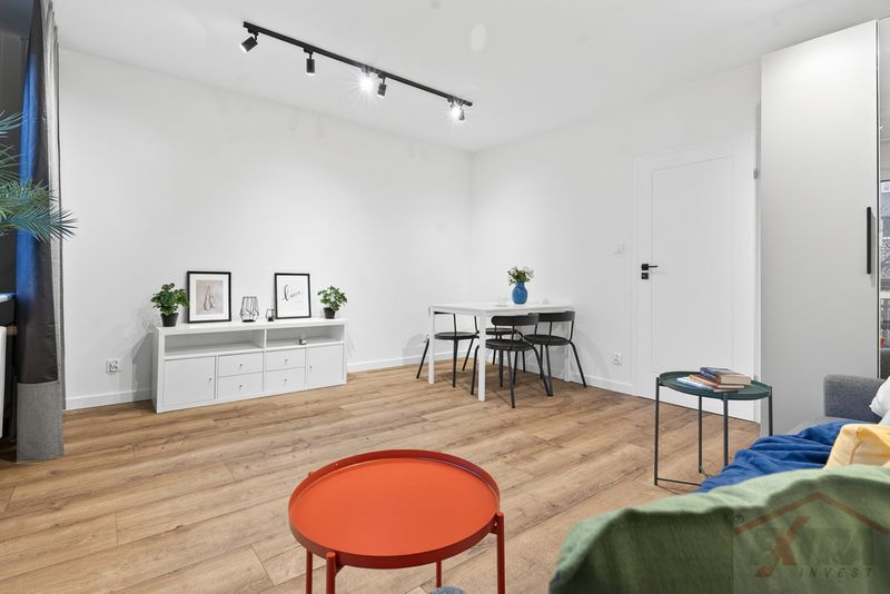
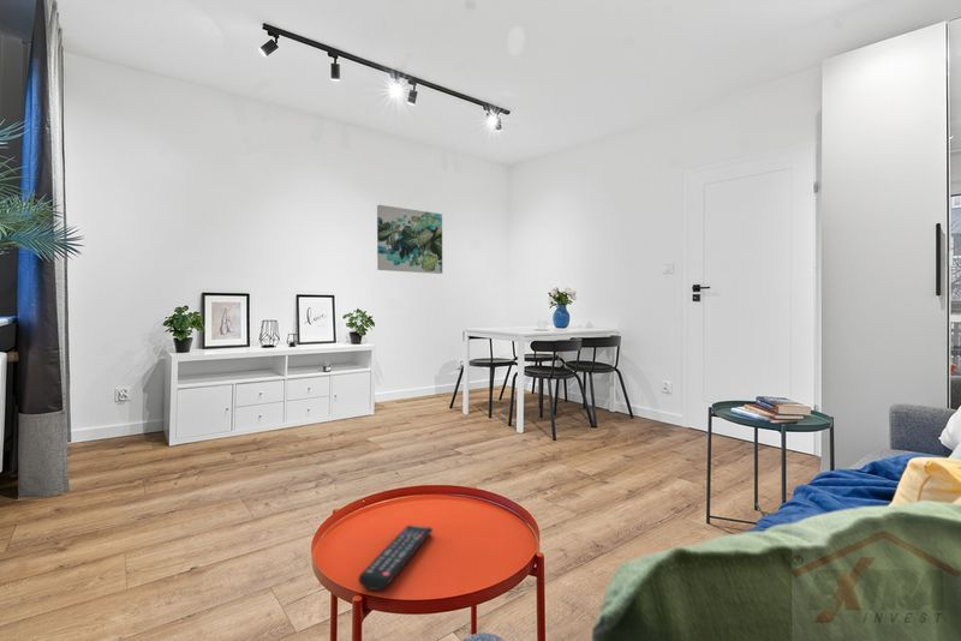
+ remote control [357,525,434,592]
+ wall art [376,204,443,275]
